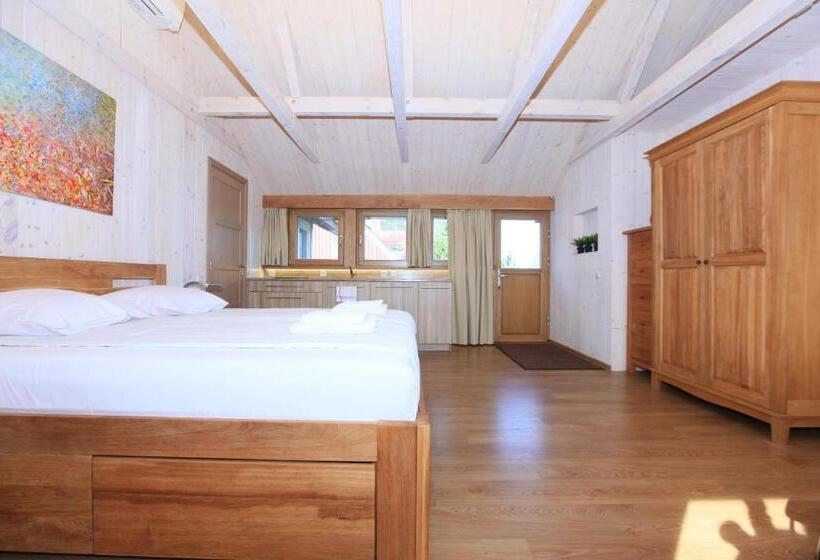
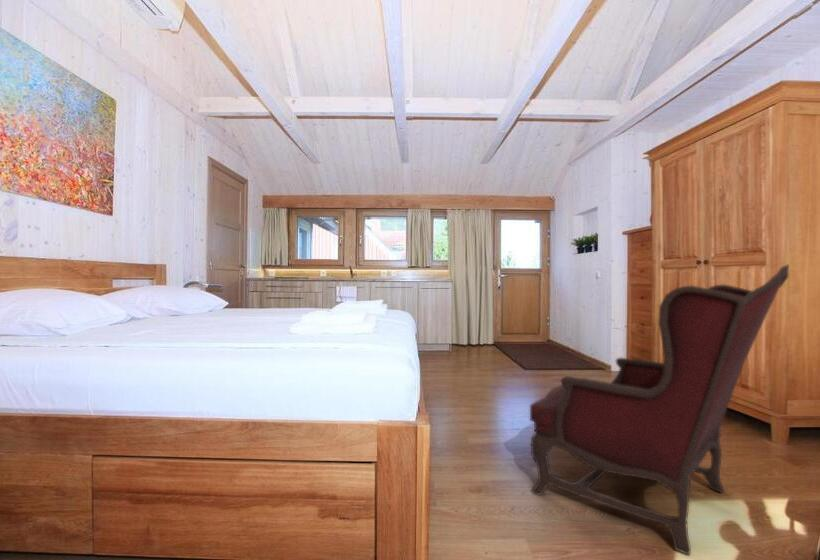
+ armchair [529,263,790,556]
